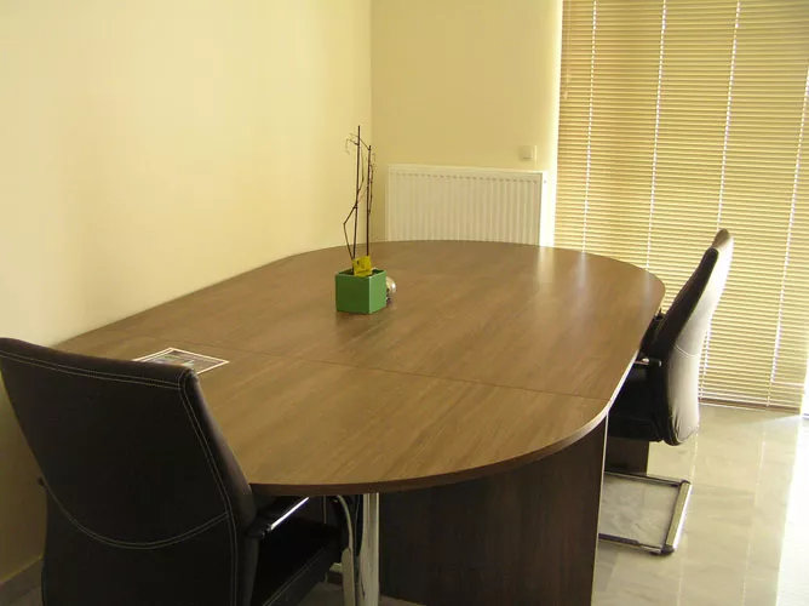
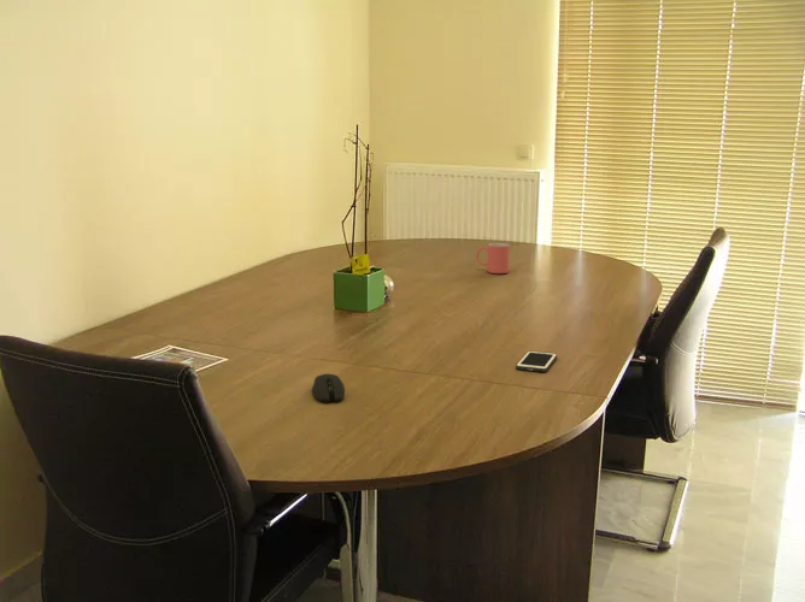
+ computer mouse [311,372,346,403]
+ mug [475,242,511,275]
+ cell phone [515,349,558,373]
